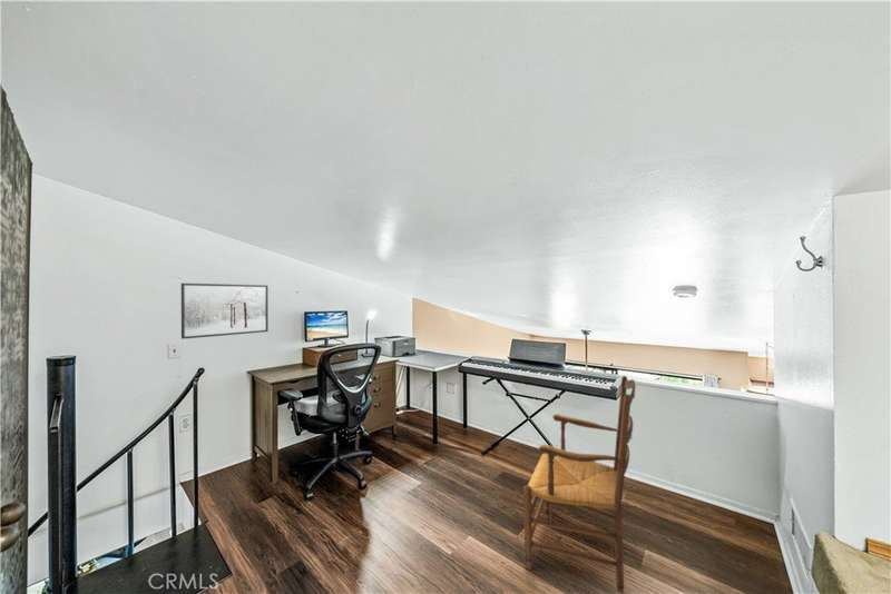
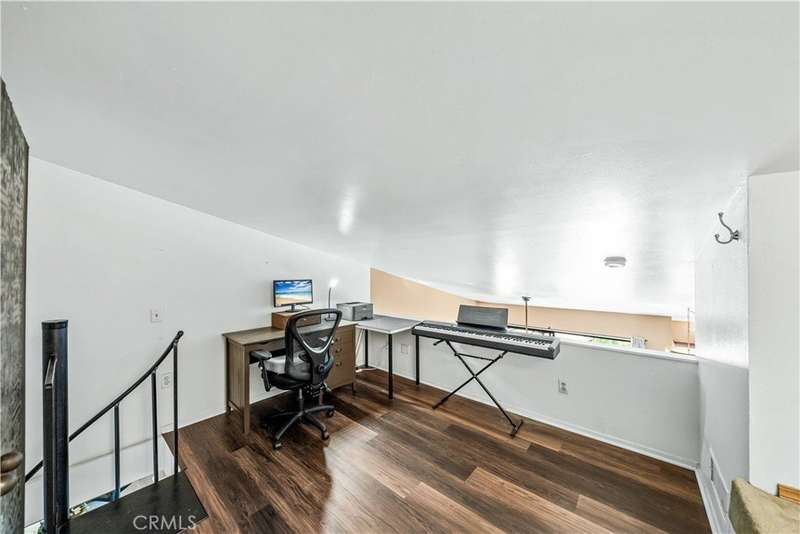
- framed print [180,283,270,340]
- armchair [522,375,637,594]
